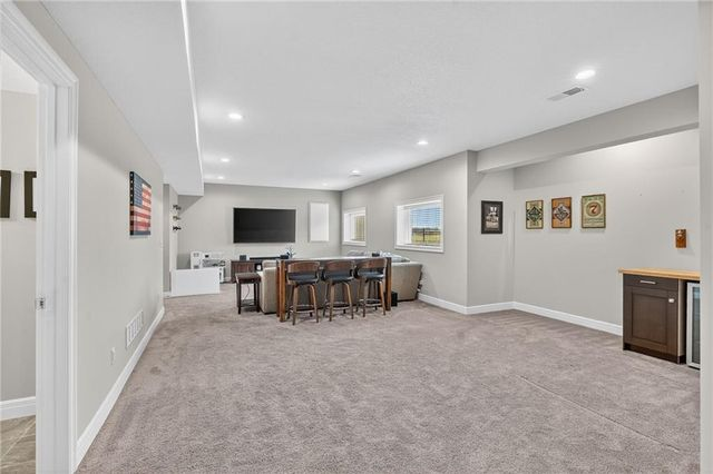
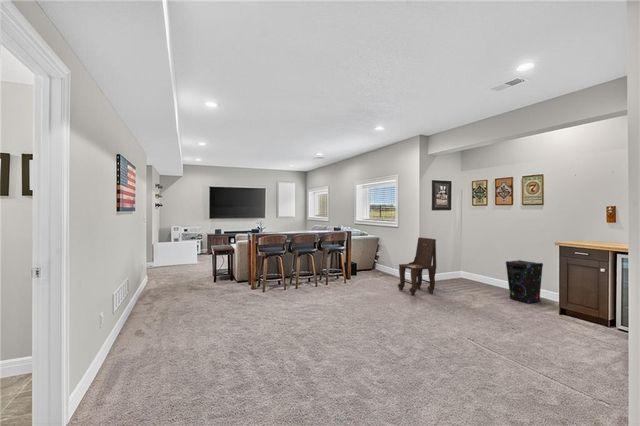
+ chair [397,237,437,296]
+ speaker [505,259,544,304]
